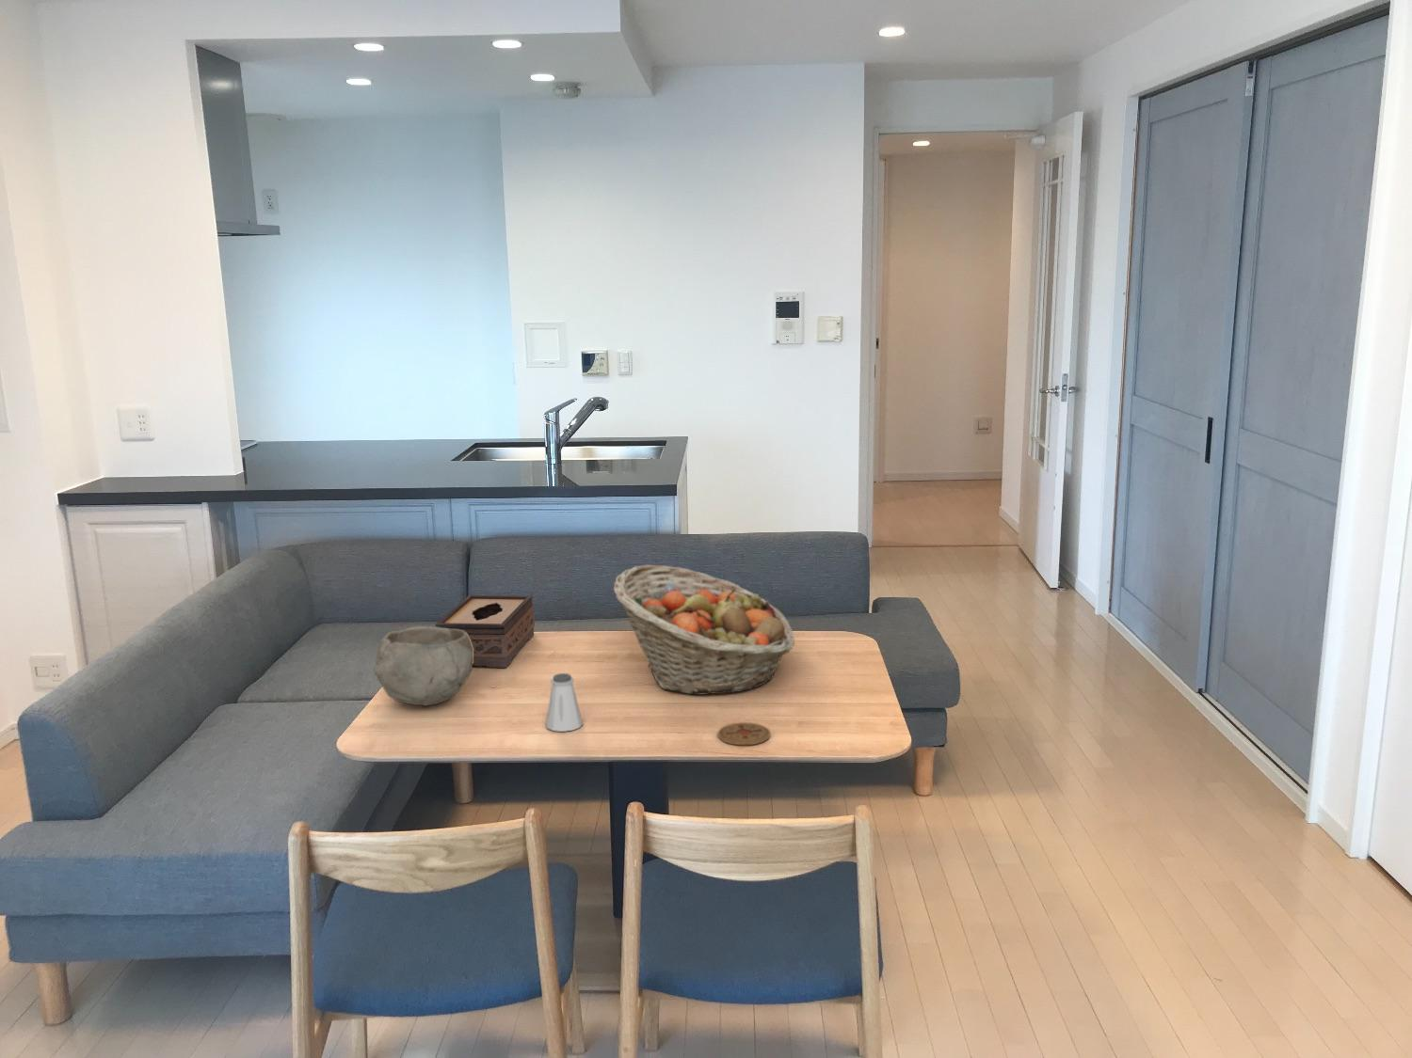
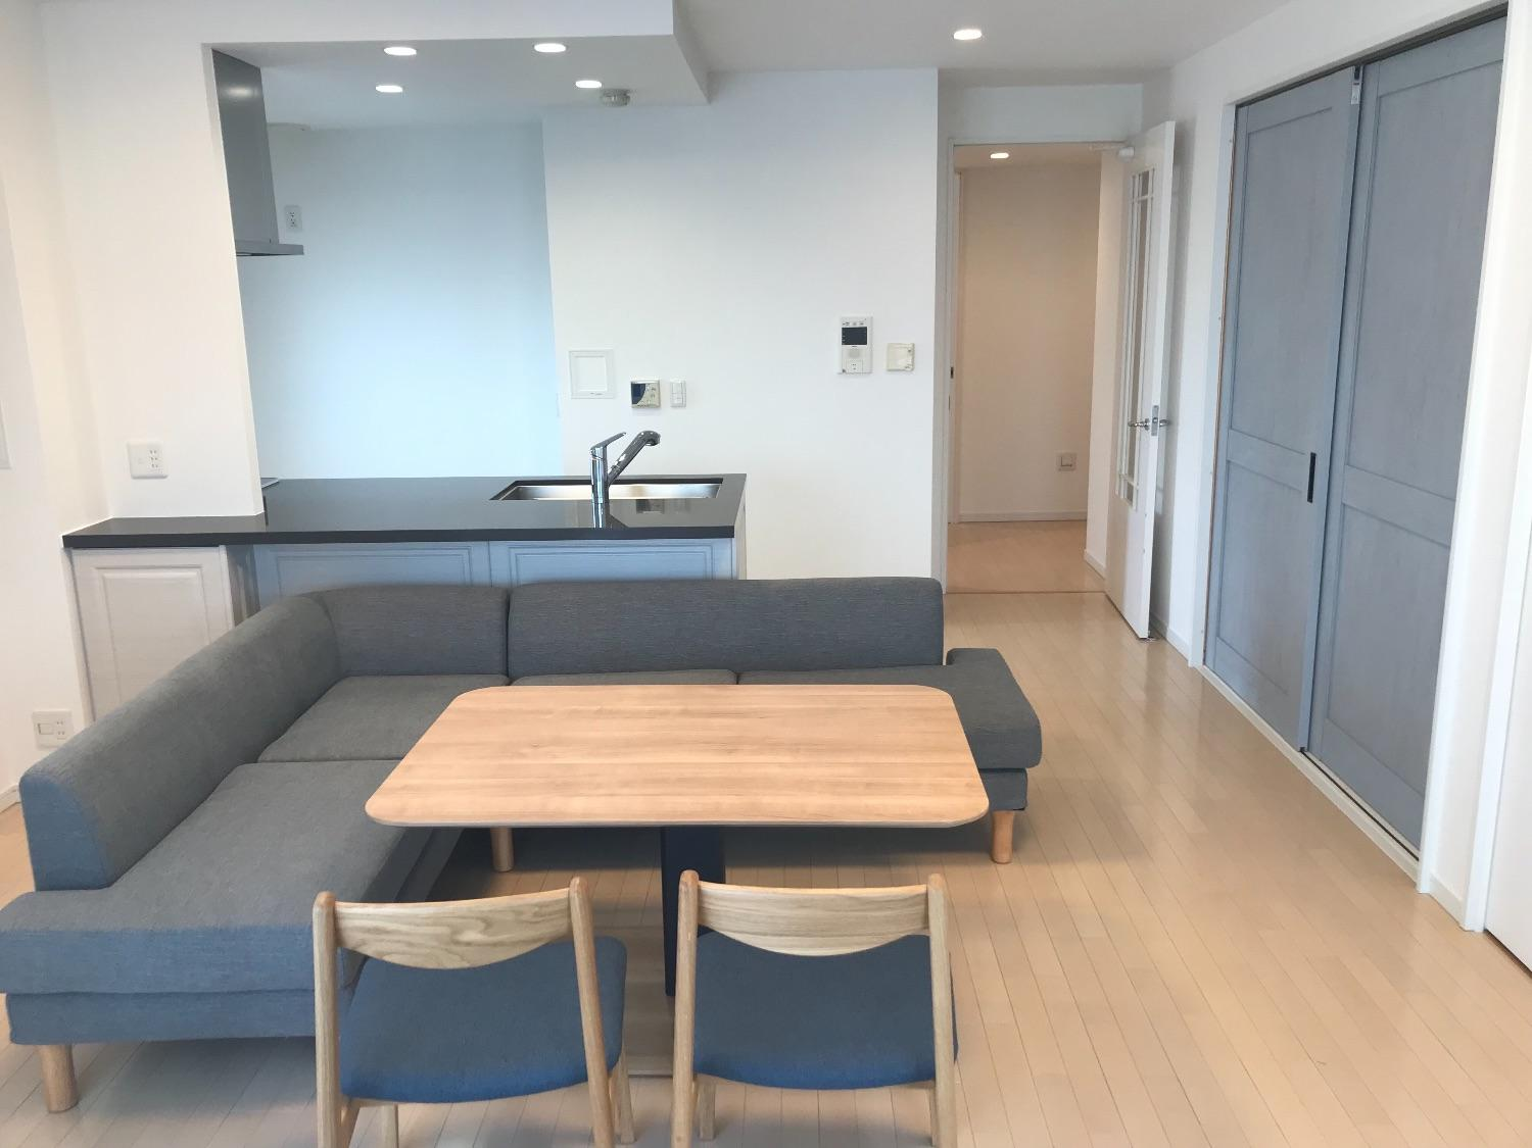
- saltshaker [545,672,584,732]
- fruit basket [613,565,795,696]
- tissue box [434,595,536,669]
- coaster [717,721,770,746]
- bowl [372,626,474,707]
